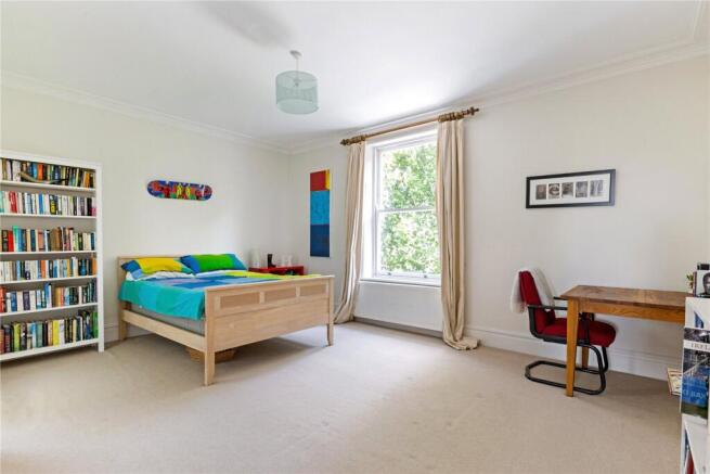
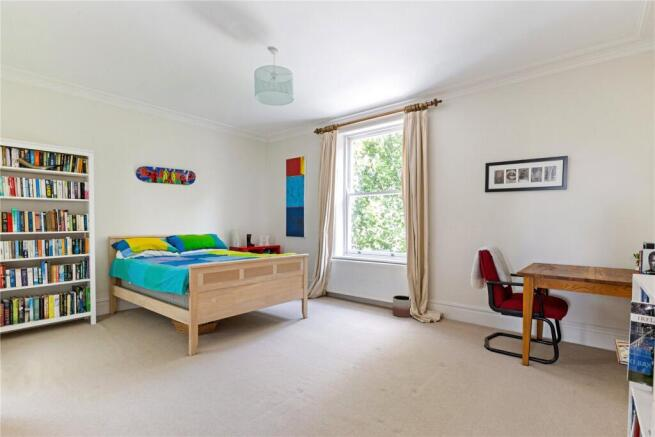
+ planter [392,294,412,318]
